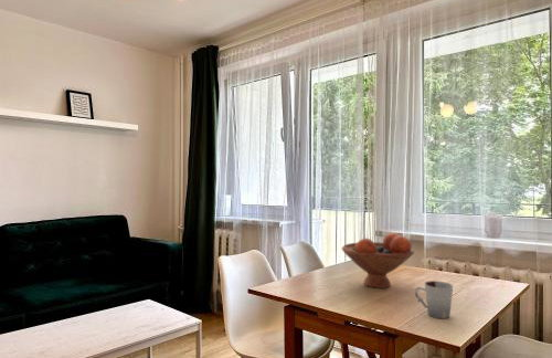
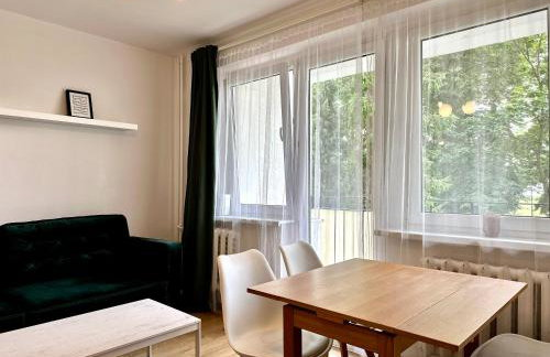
- cup [414,280,454,319]
- fruit bowl [341,232,415,289]
